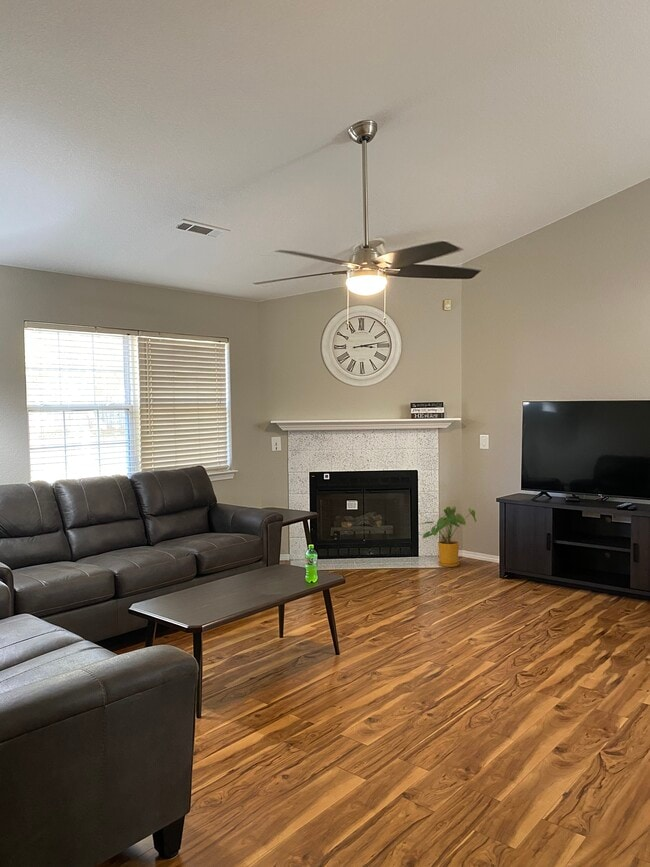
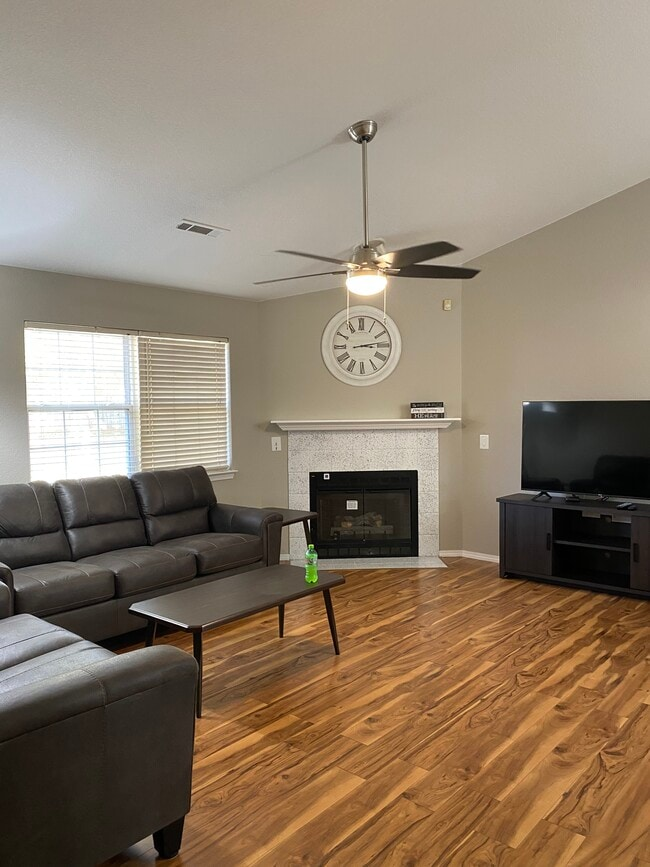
- house plant [421,506,478,568]
